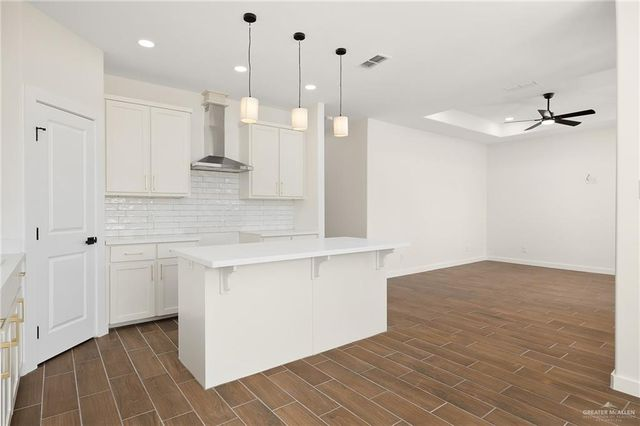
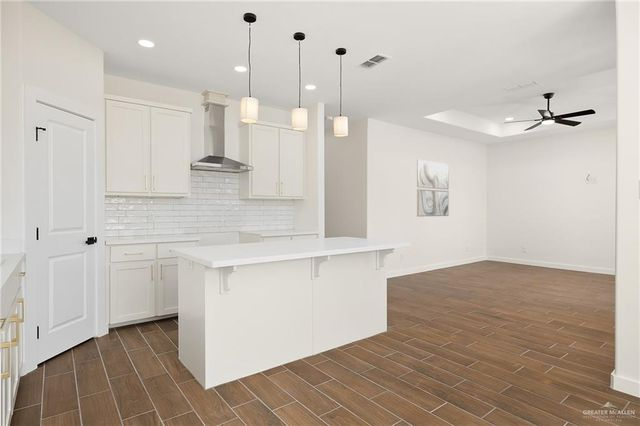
+ wall art [416,159,450,217]
